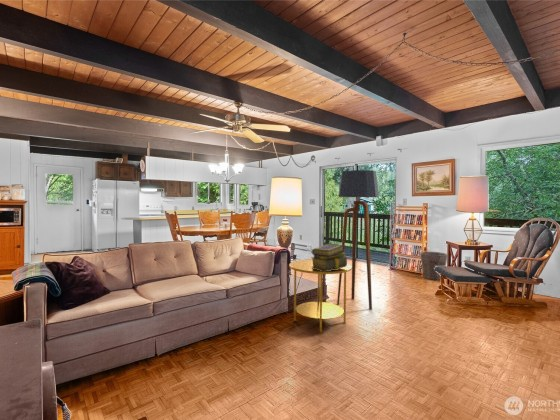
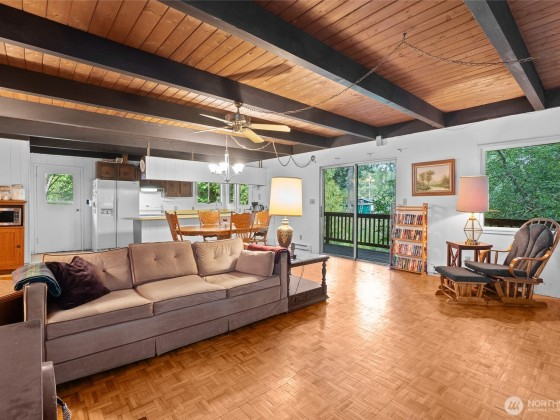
- waste bin [419,251,448,281]
- floor lamp [336,169,380,311]
- side table [288,258,352,333]
- stack of books [310,243,348,272]
